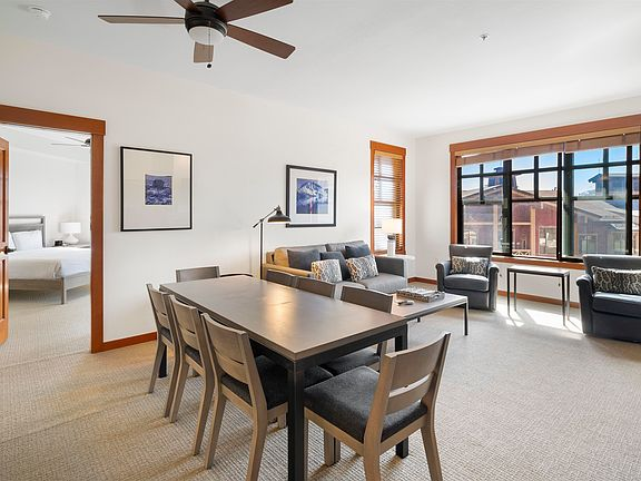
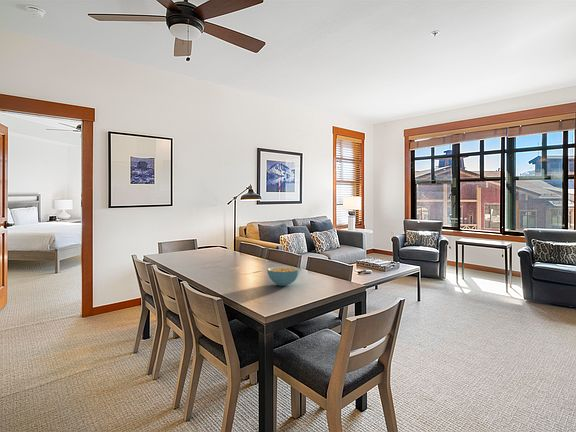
+ cereal bowl [266,266,301,287]
